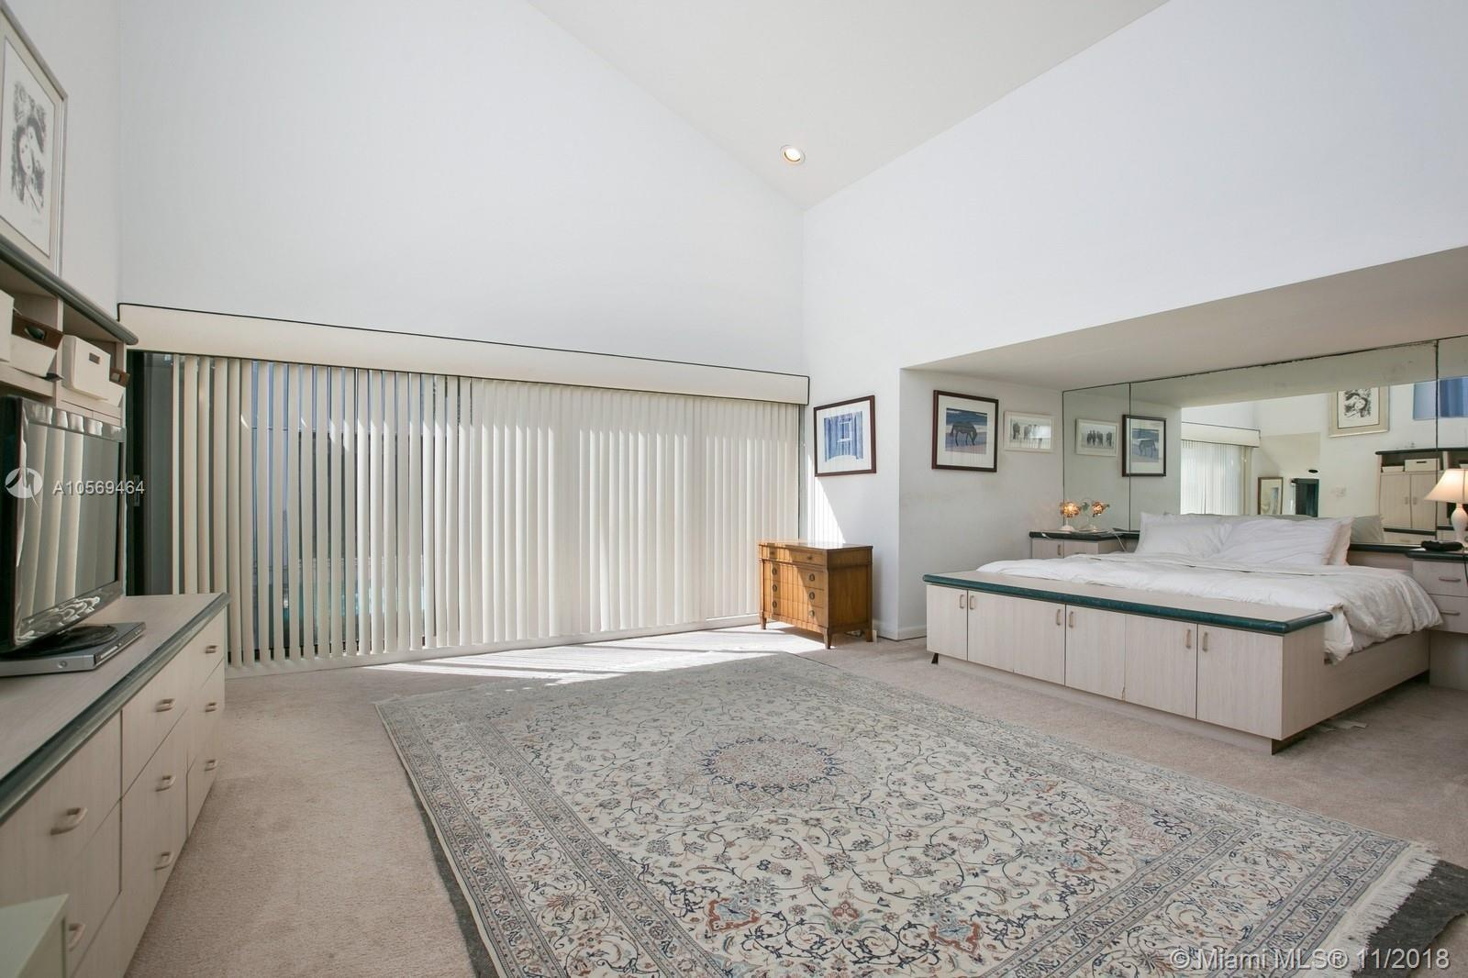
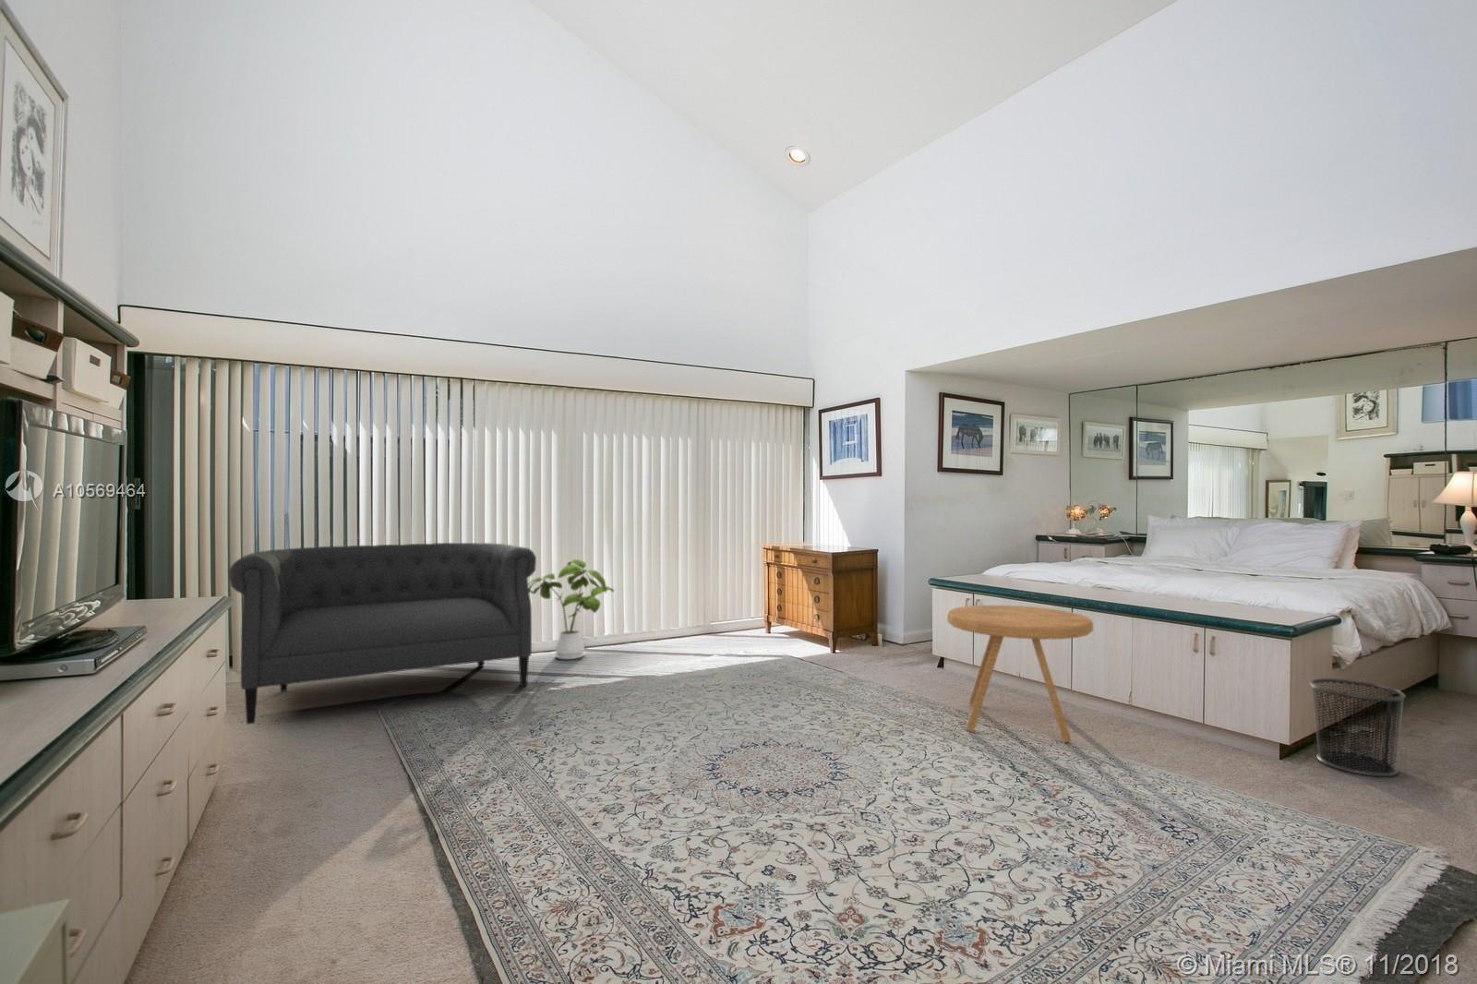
+ waste bin [1308,678,1407,778]
+ side table [947,605,1094,743]
+ sofa [228,541,537,726]
+ house plant [528,559,615,660]
